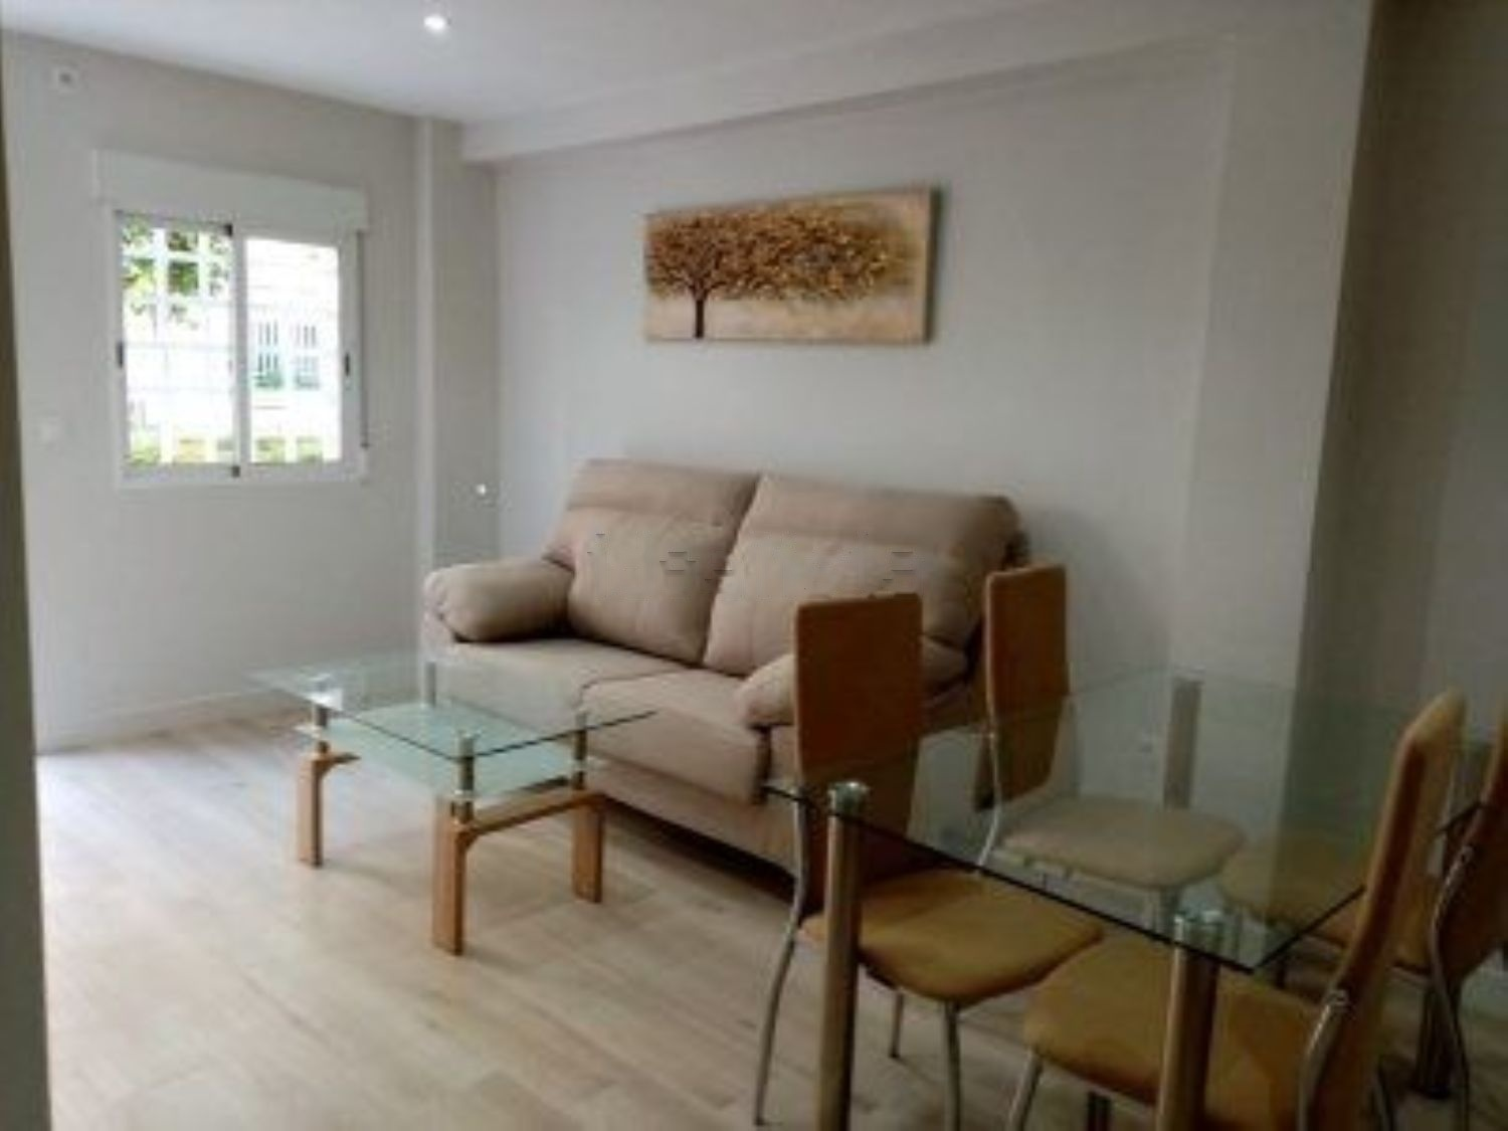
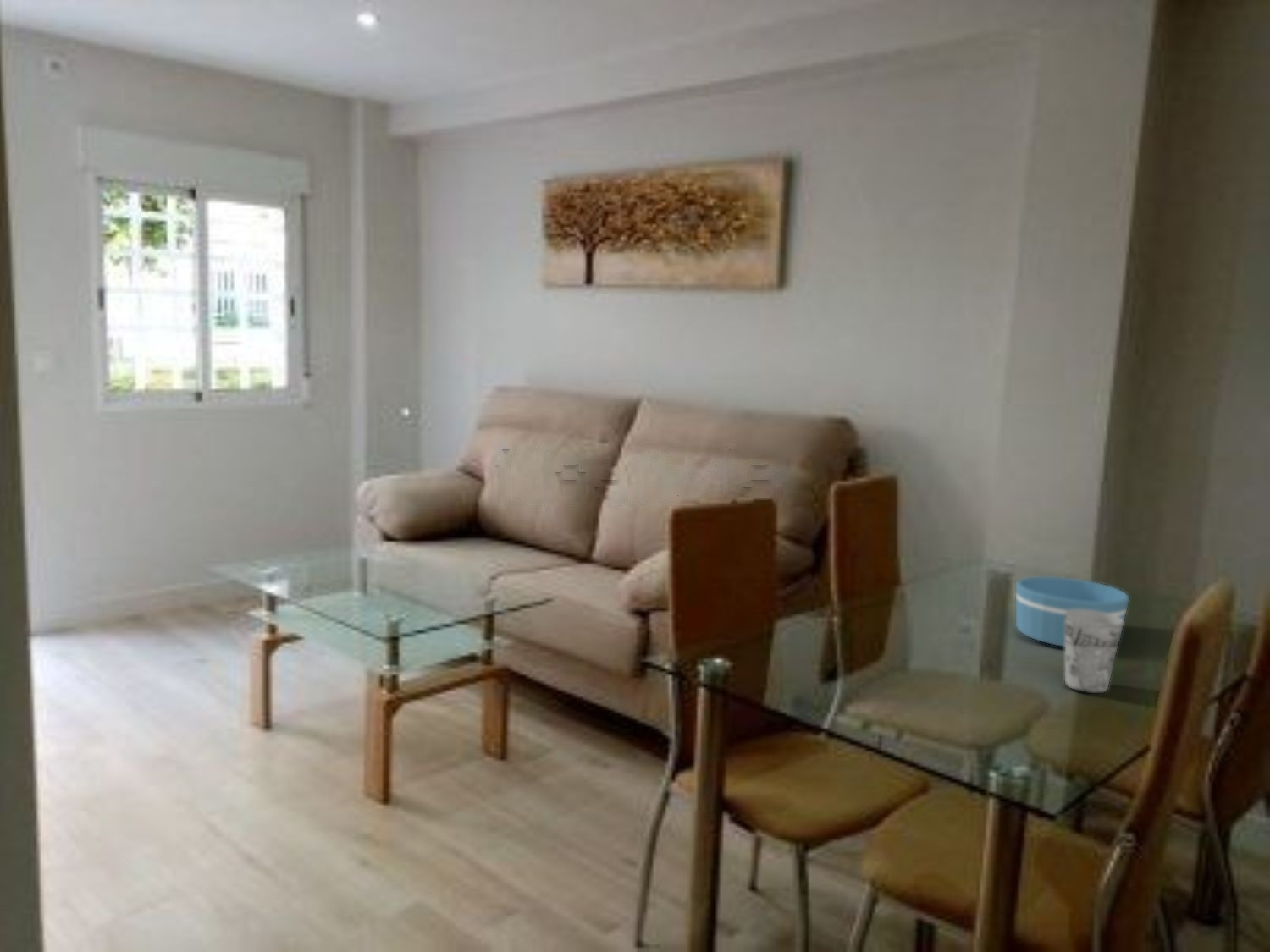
+ cup [1064,609,1124,694]
+ bowl [1015,575,1130,647]
